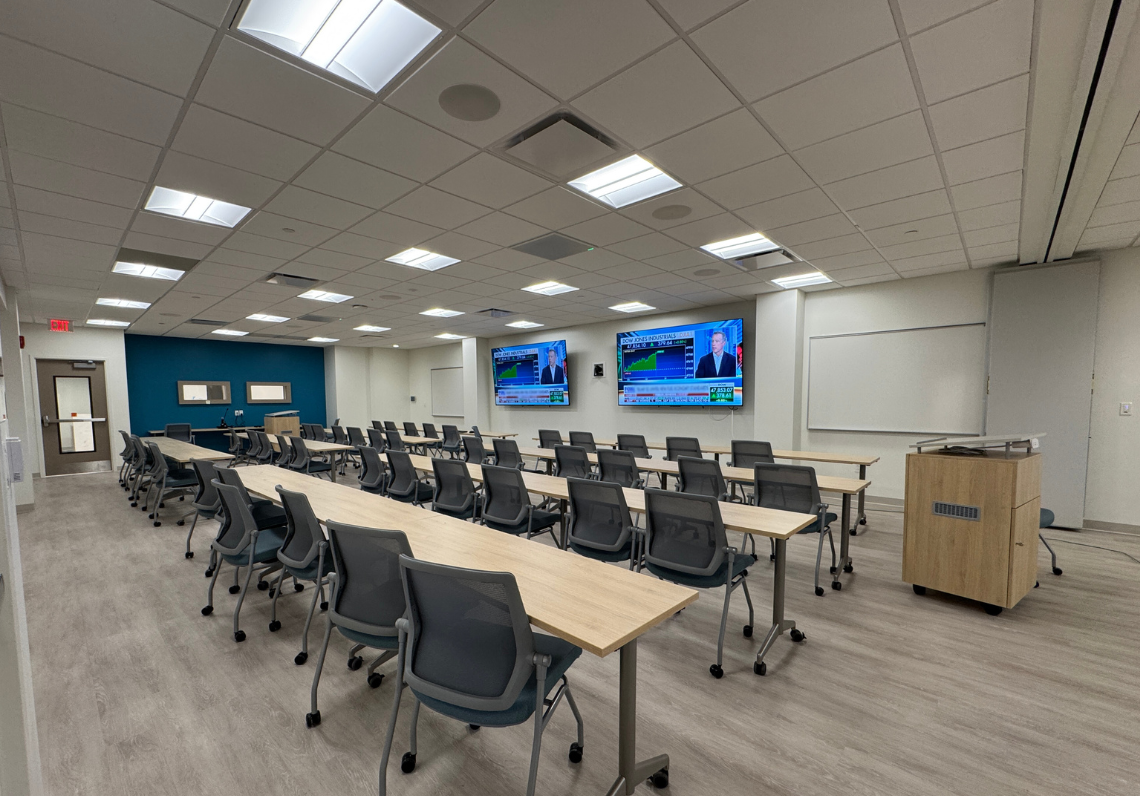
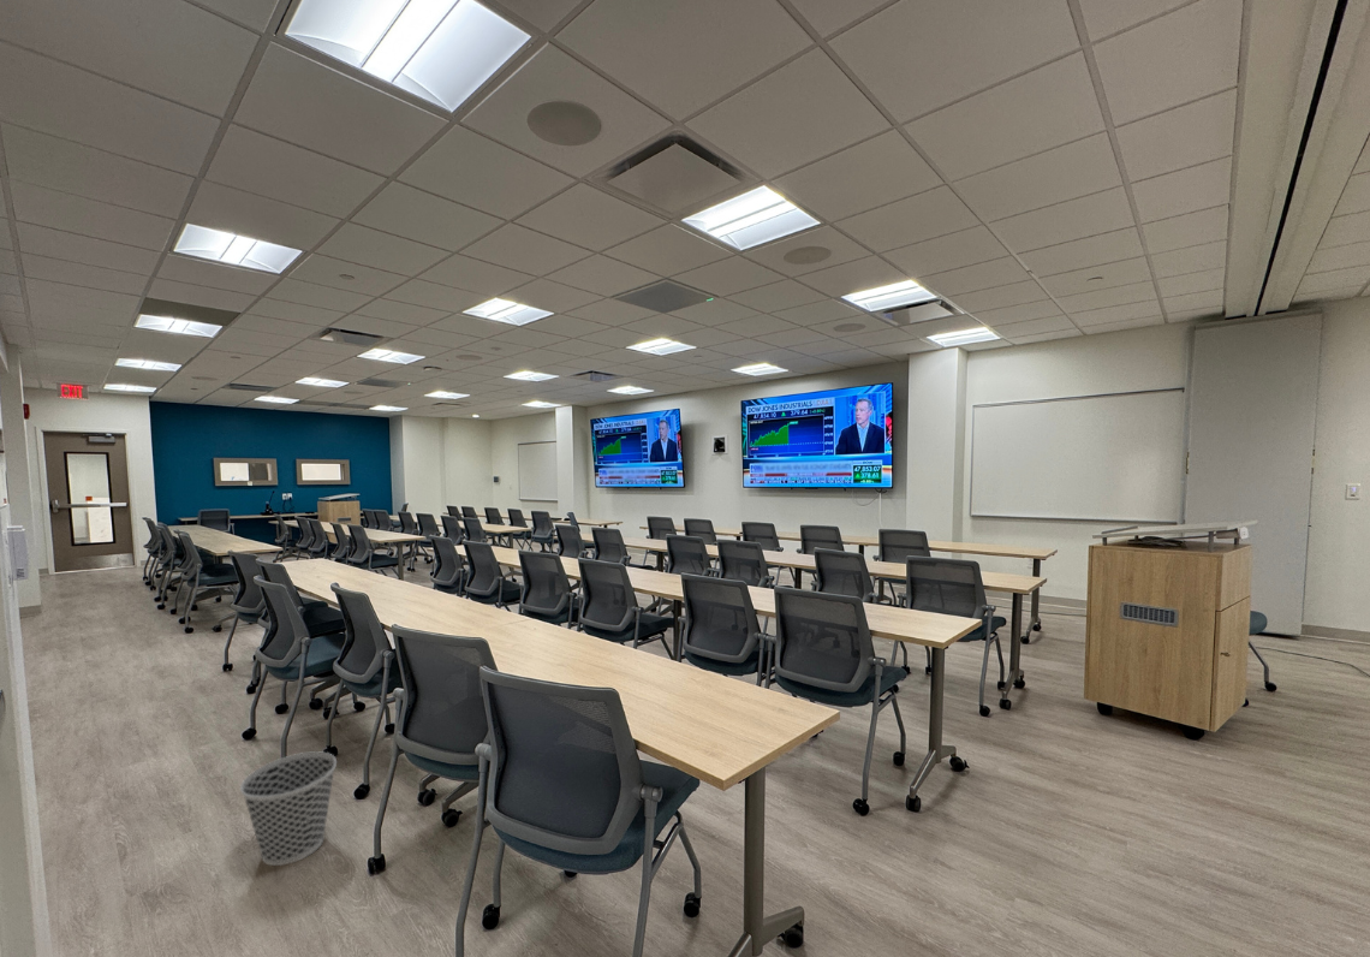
+ wastebasket [239,750,338,867]
